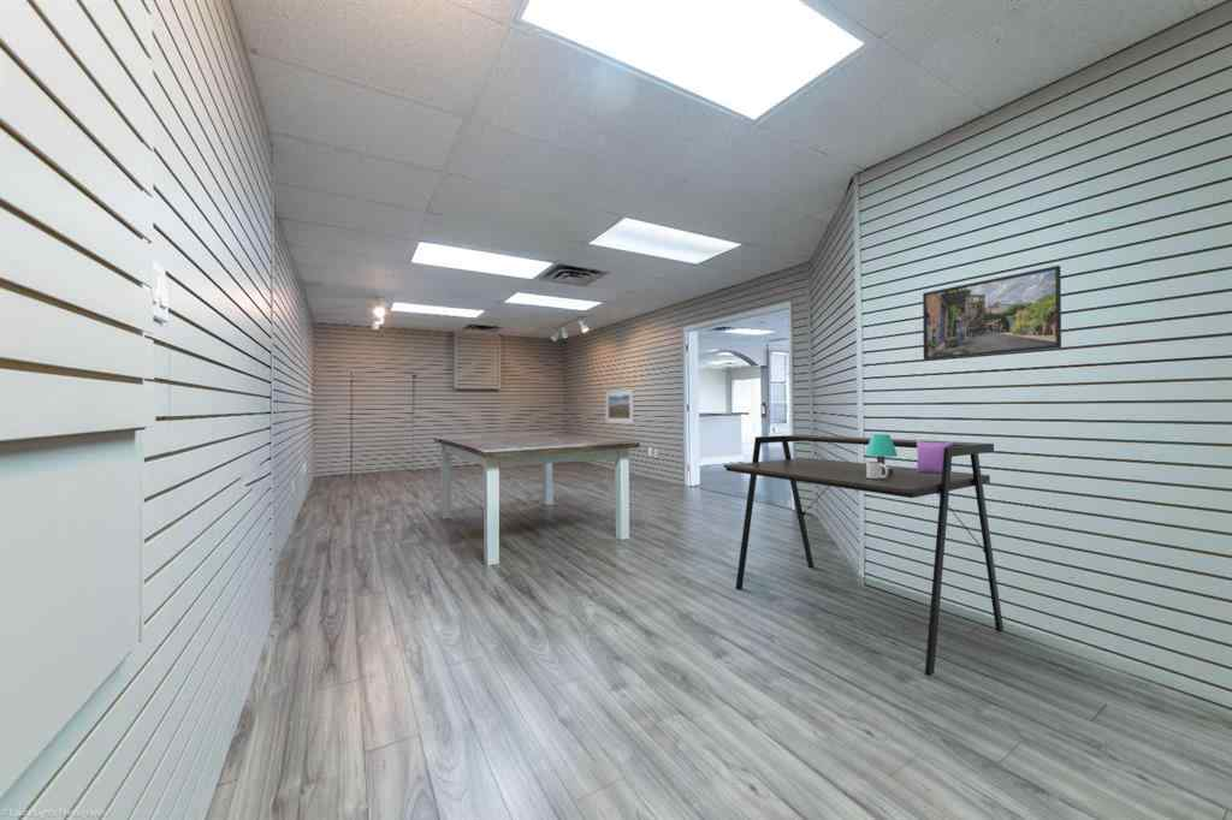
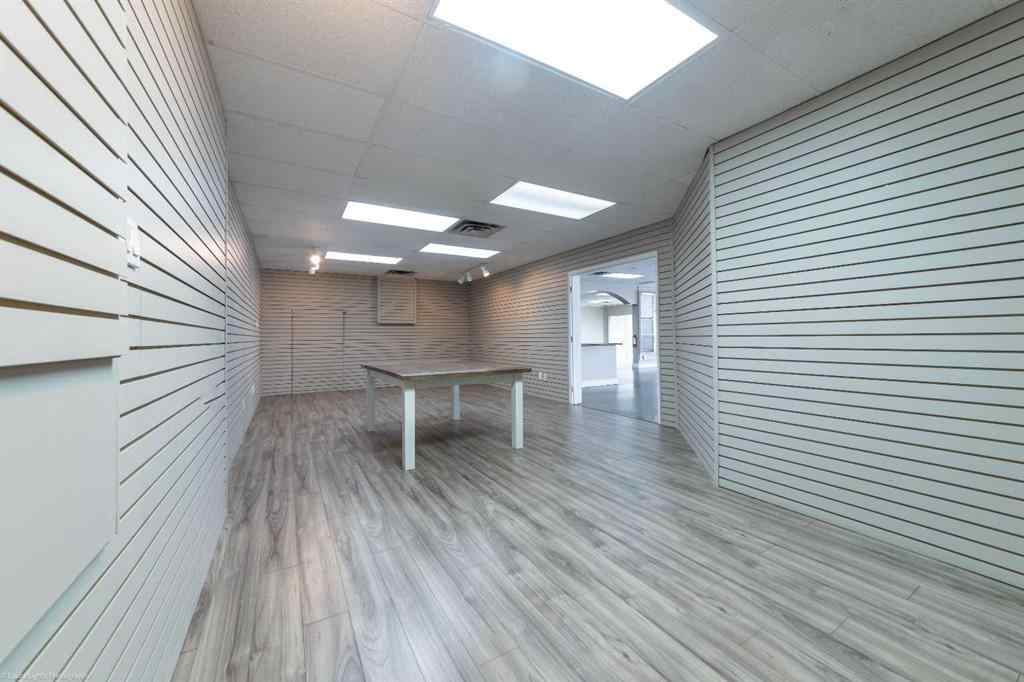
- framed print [605,388,635,424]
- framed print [922,265,1062,361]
- desk [722,434,1005,677]
- table lamp [864,433,953,479]
